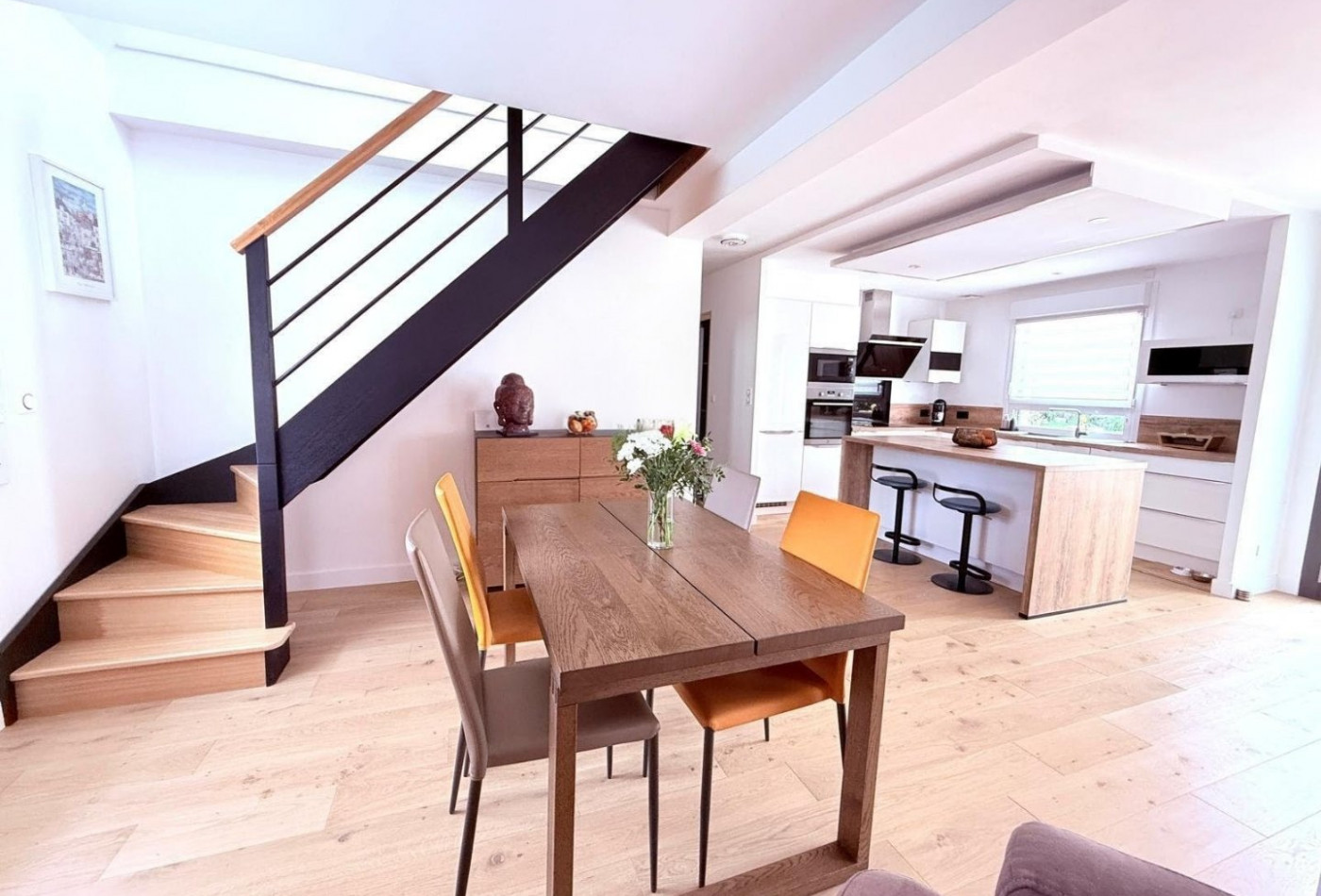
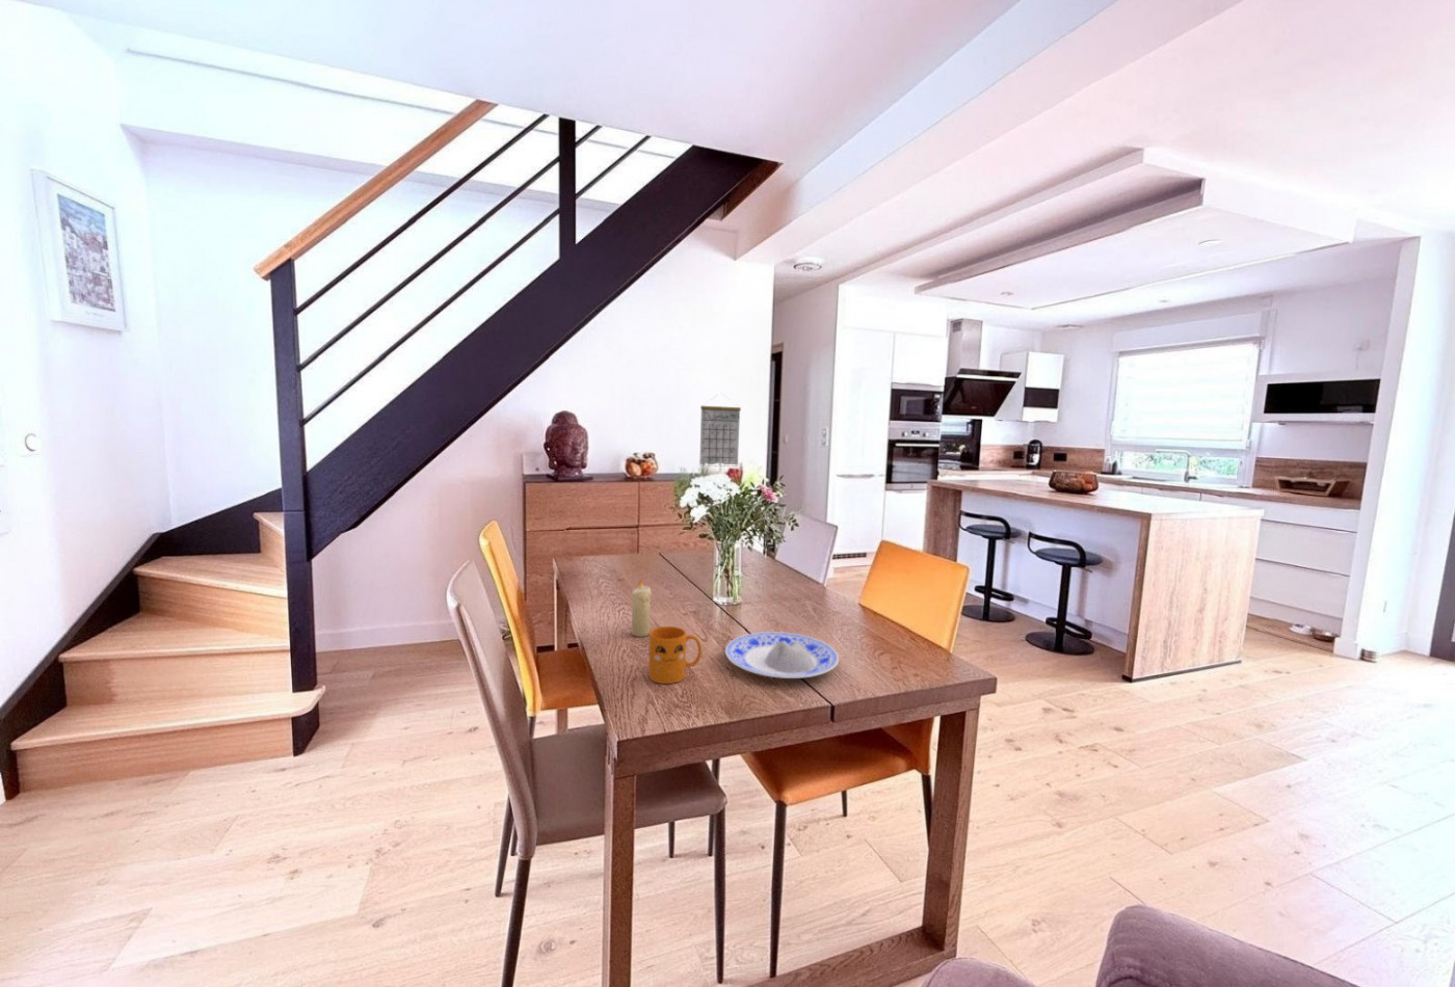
+ mug [648,626,703,685]
+ calendar [698,393,742,466]
+ candle [631,577,653,638]
+ plate [725,630,839,680]
